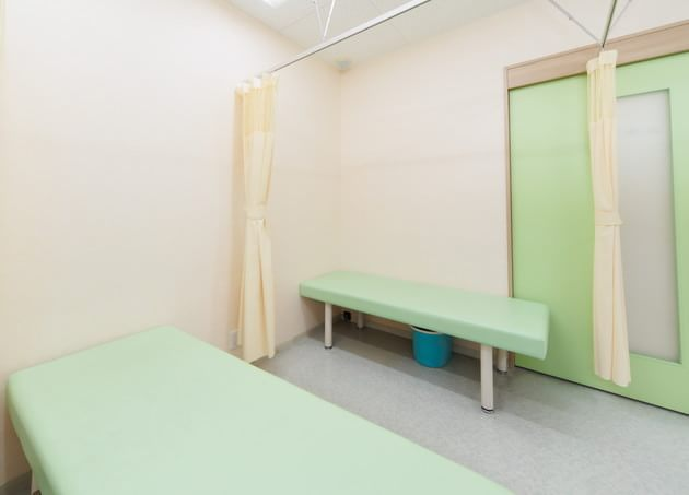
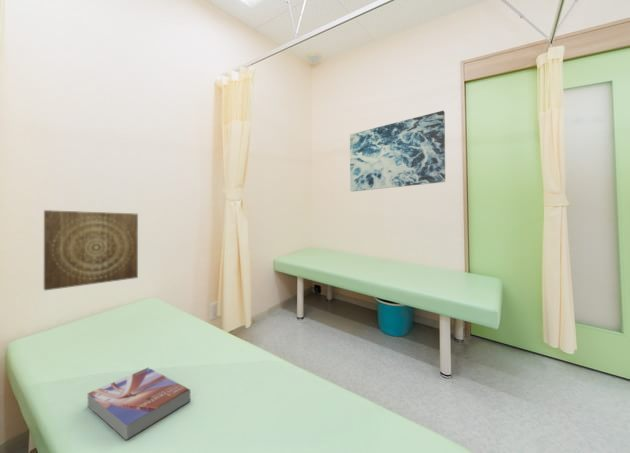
+ textbook [86,367,191,441]
+ wall art [43,209,139,291]
+ wall art [349,110,446,193]
